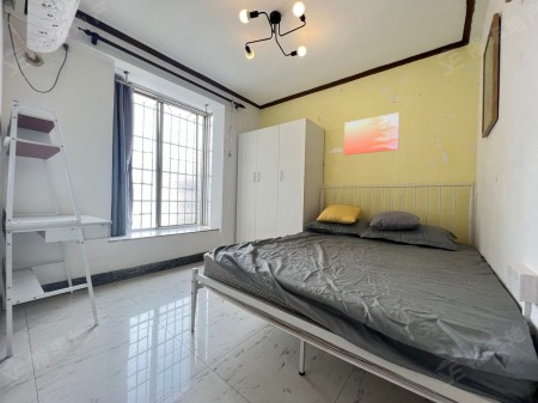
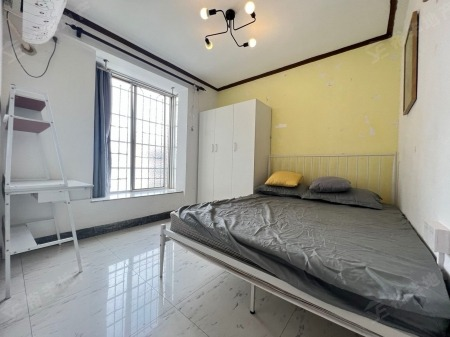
- wall art [343,111,401,157]
